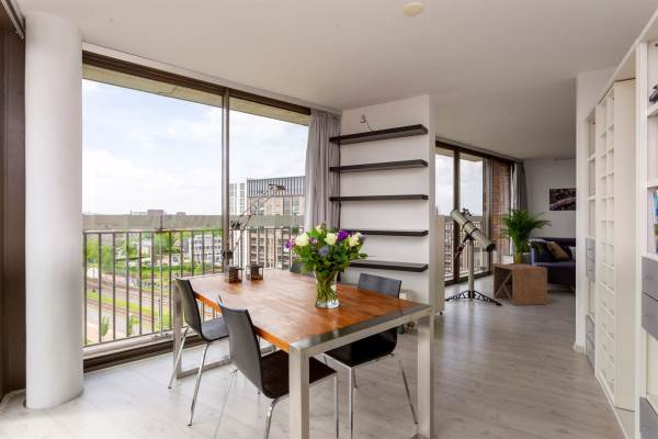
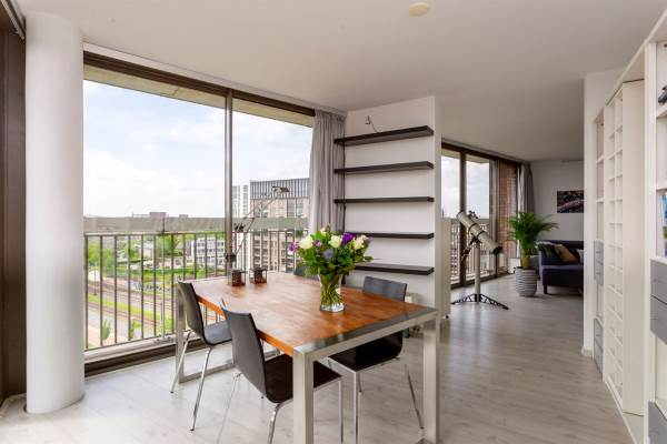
- side table [492,262,548,306]
